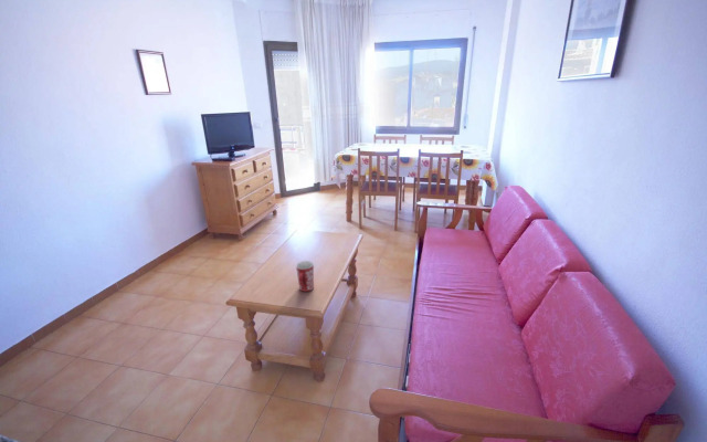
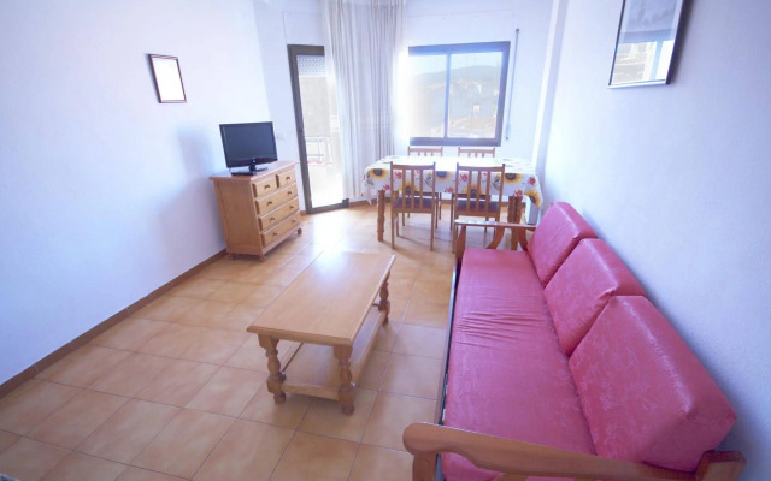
- mug [295,260,315,293]
